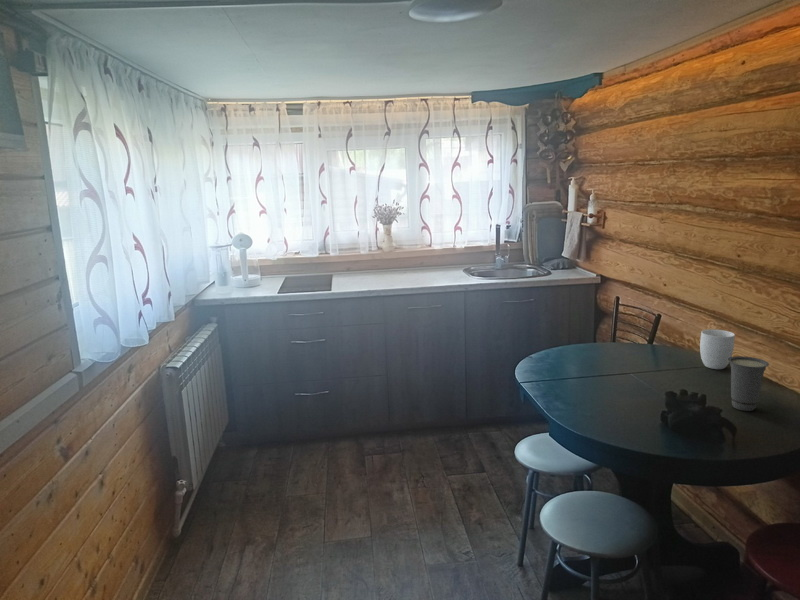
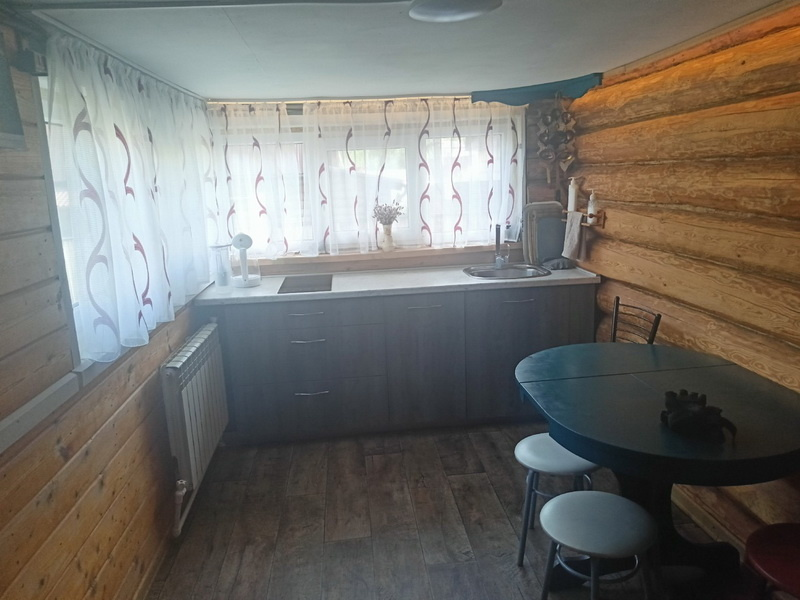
- mug [699,328,736,370]
- cup [728,355,770,412]
